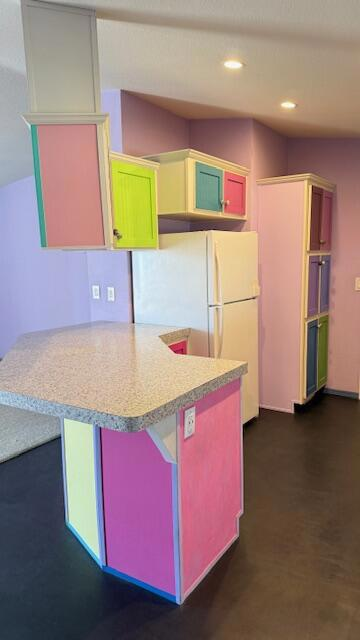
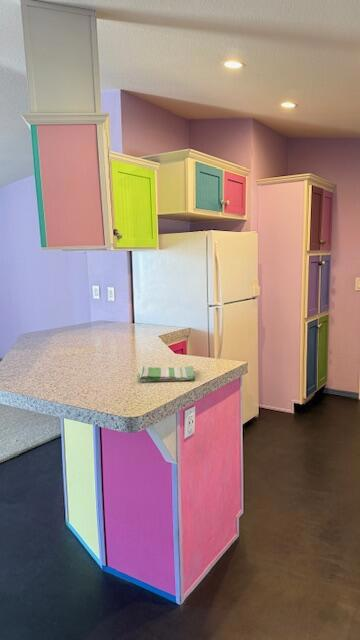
+ dish towel [139,365,197,384]
